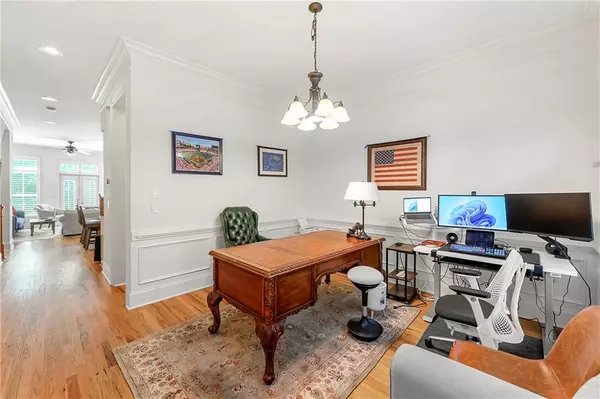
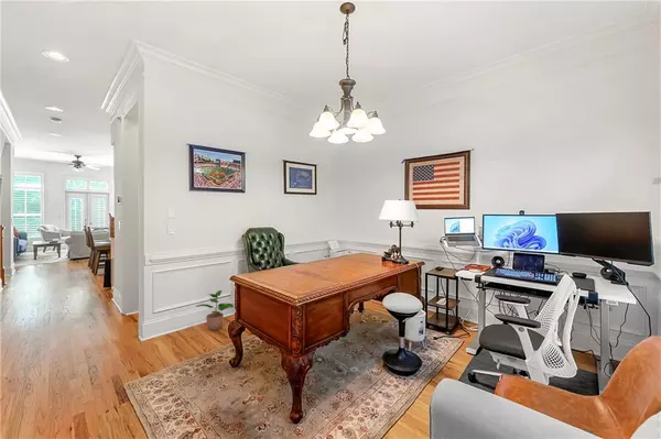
+ potted plant [195,289,235,331]
